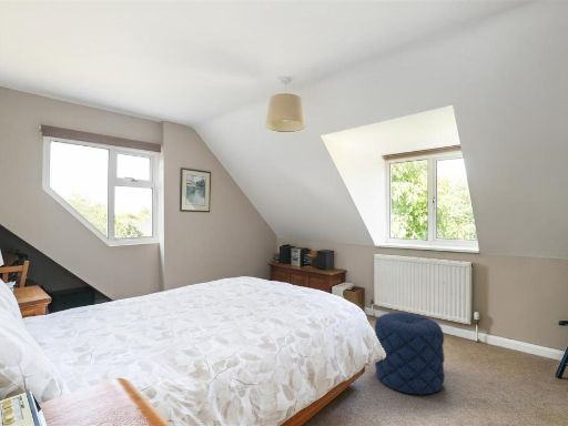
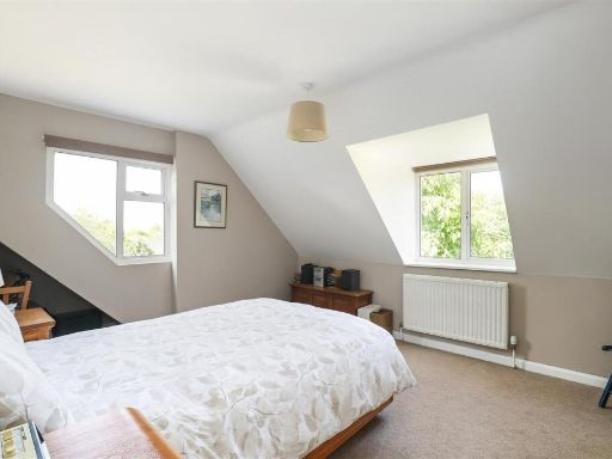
- pouf [374,312,446,396]
